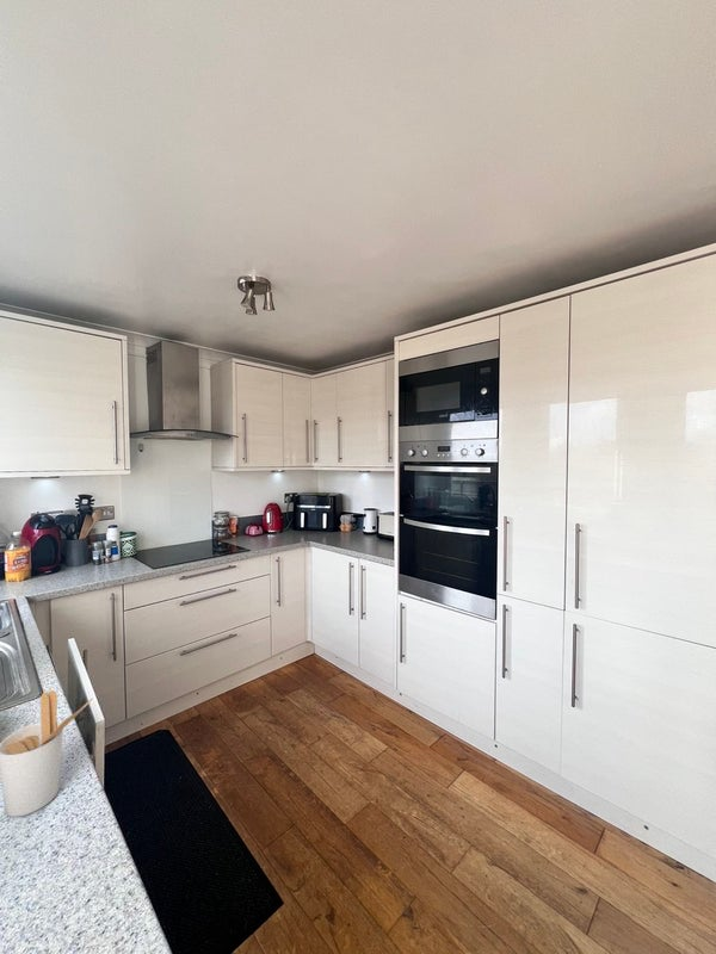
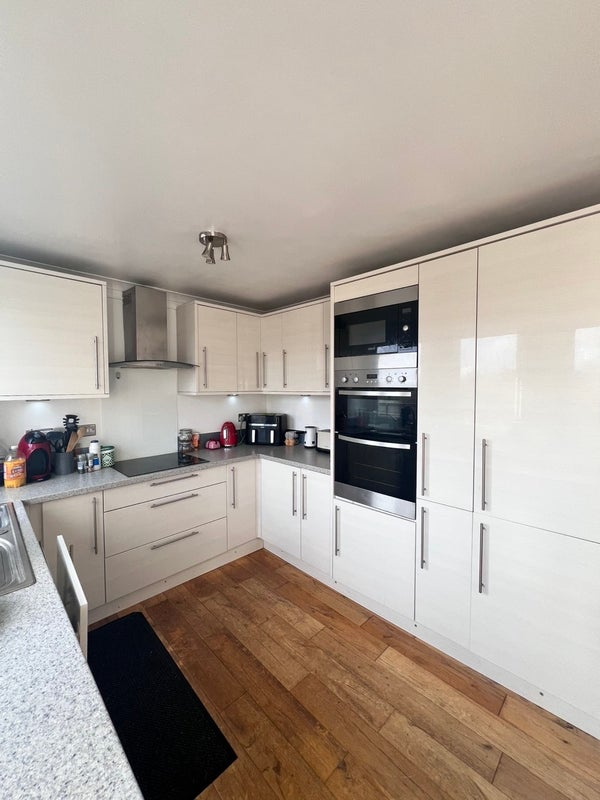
- utensil holder [0,689,93,818]
